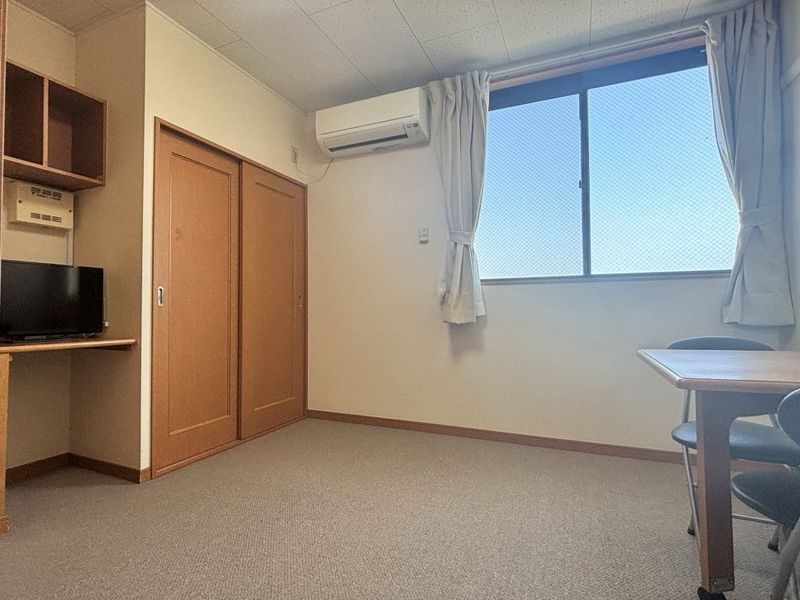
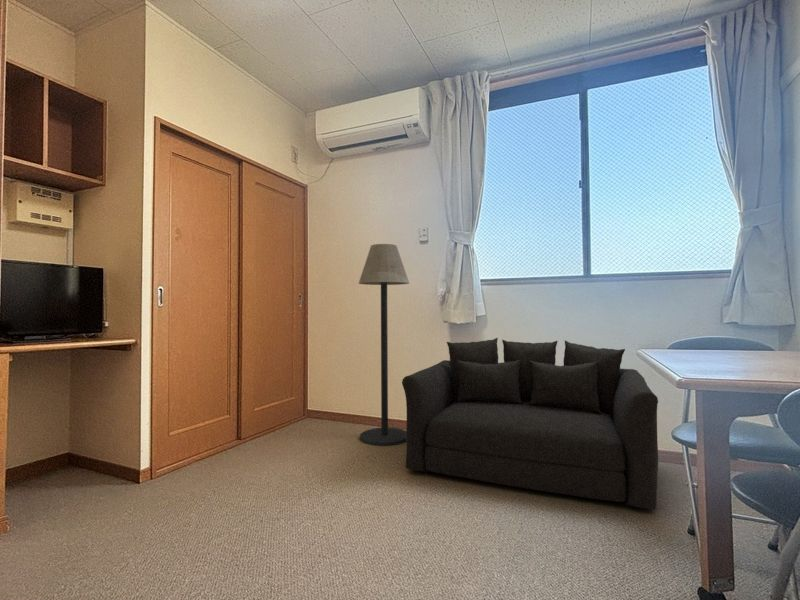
+ loveseat [401,337,659,510]
+ floor lamp [358,243,410,447]
